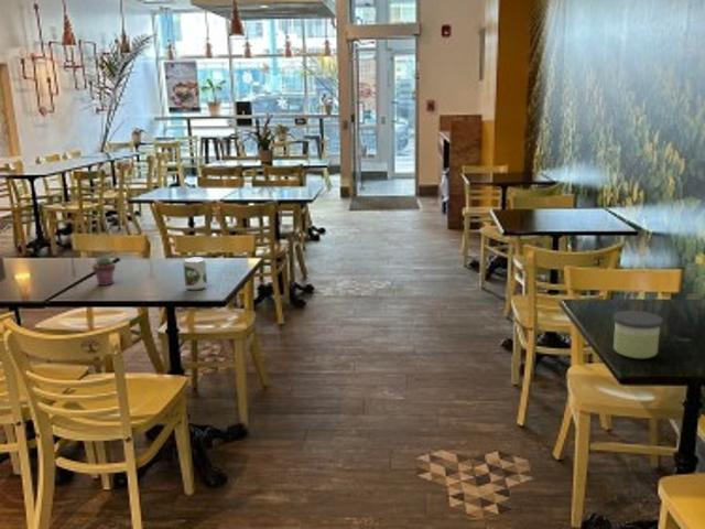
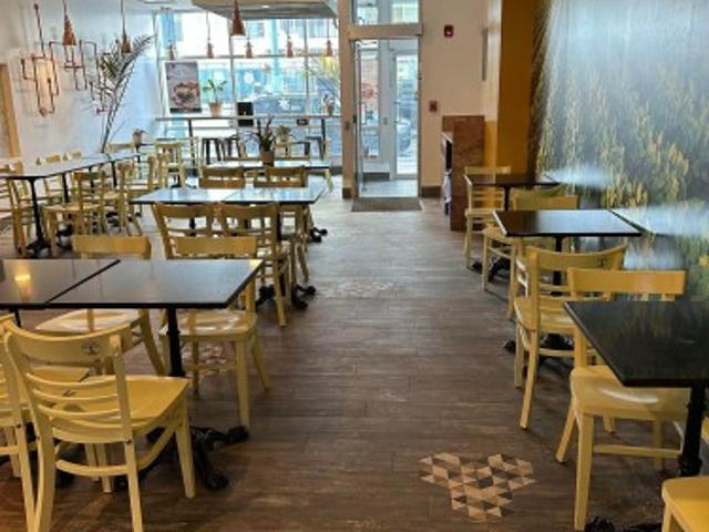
- soda can [182,256,208,291]
- candle [612,310,664,359]
- potted succulent [91,255,117,287]
